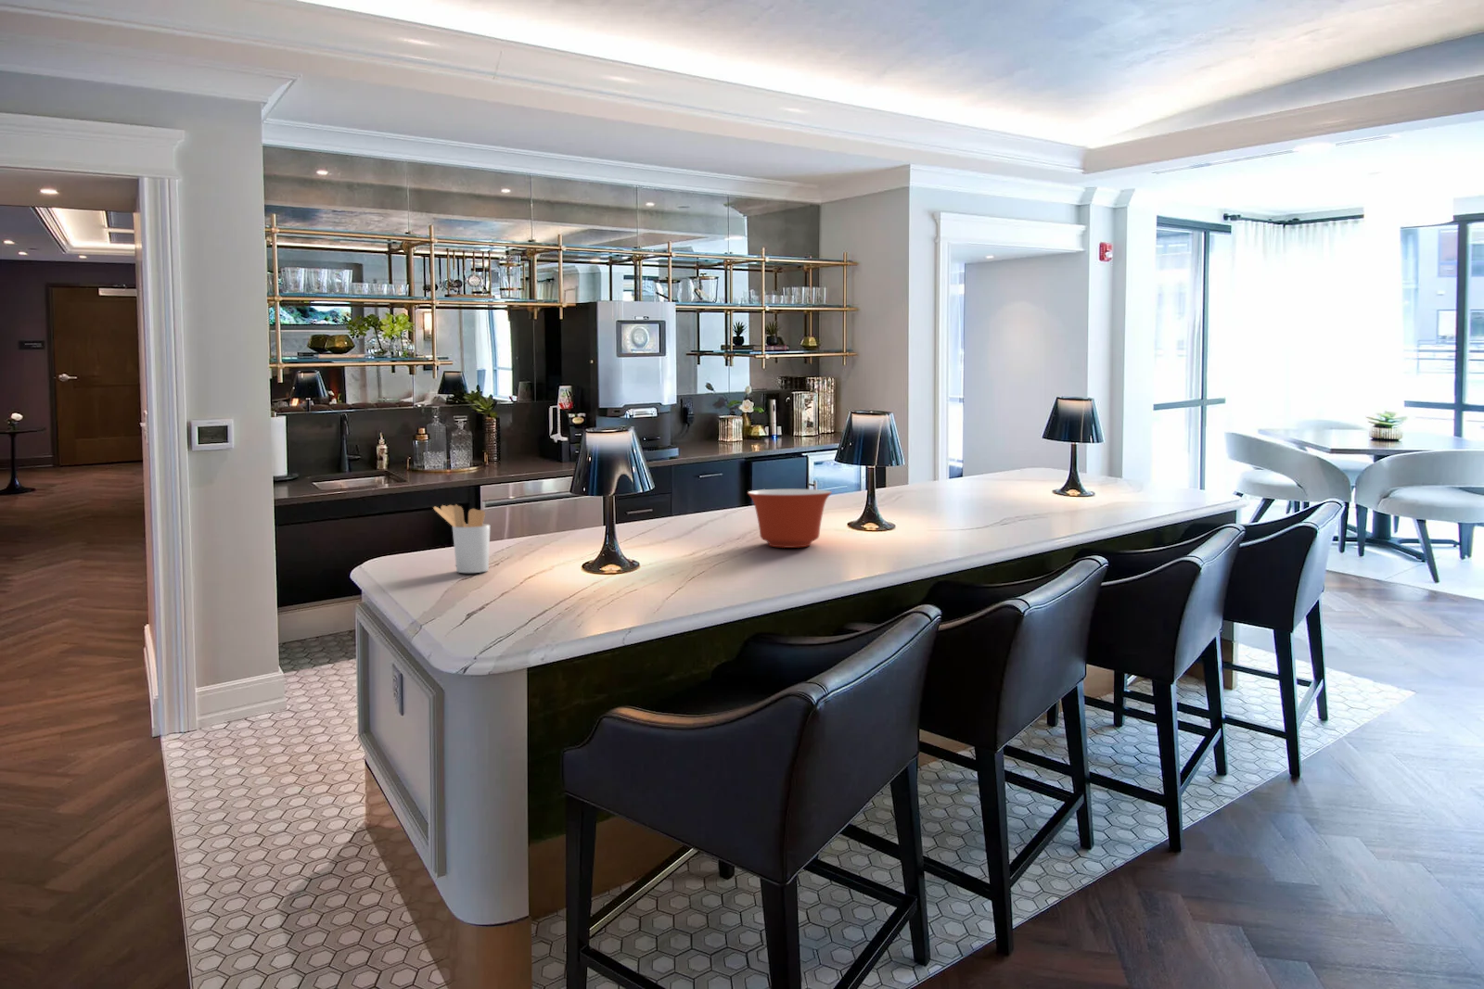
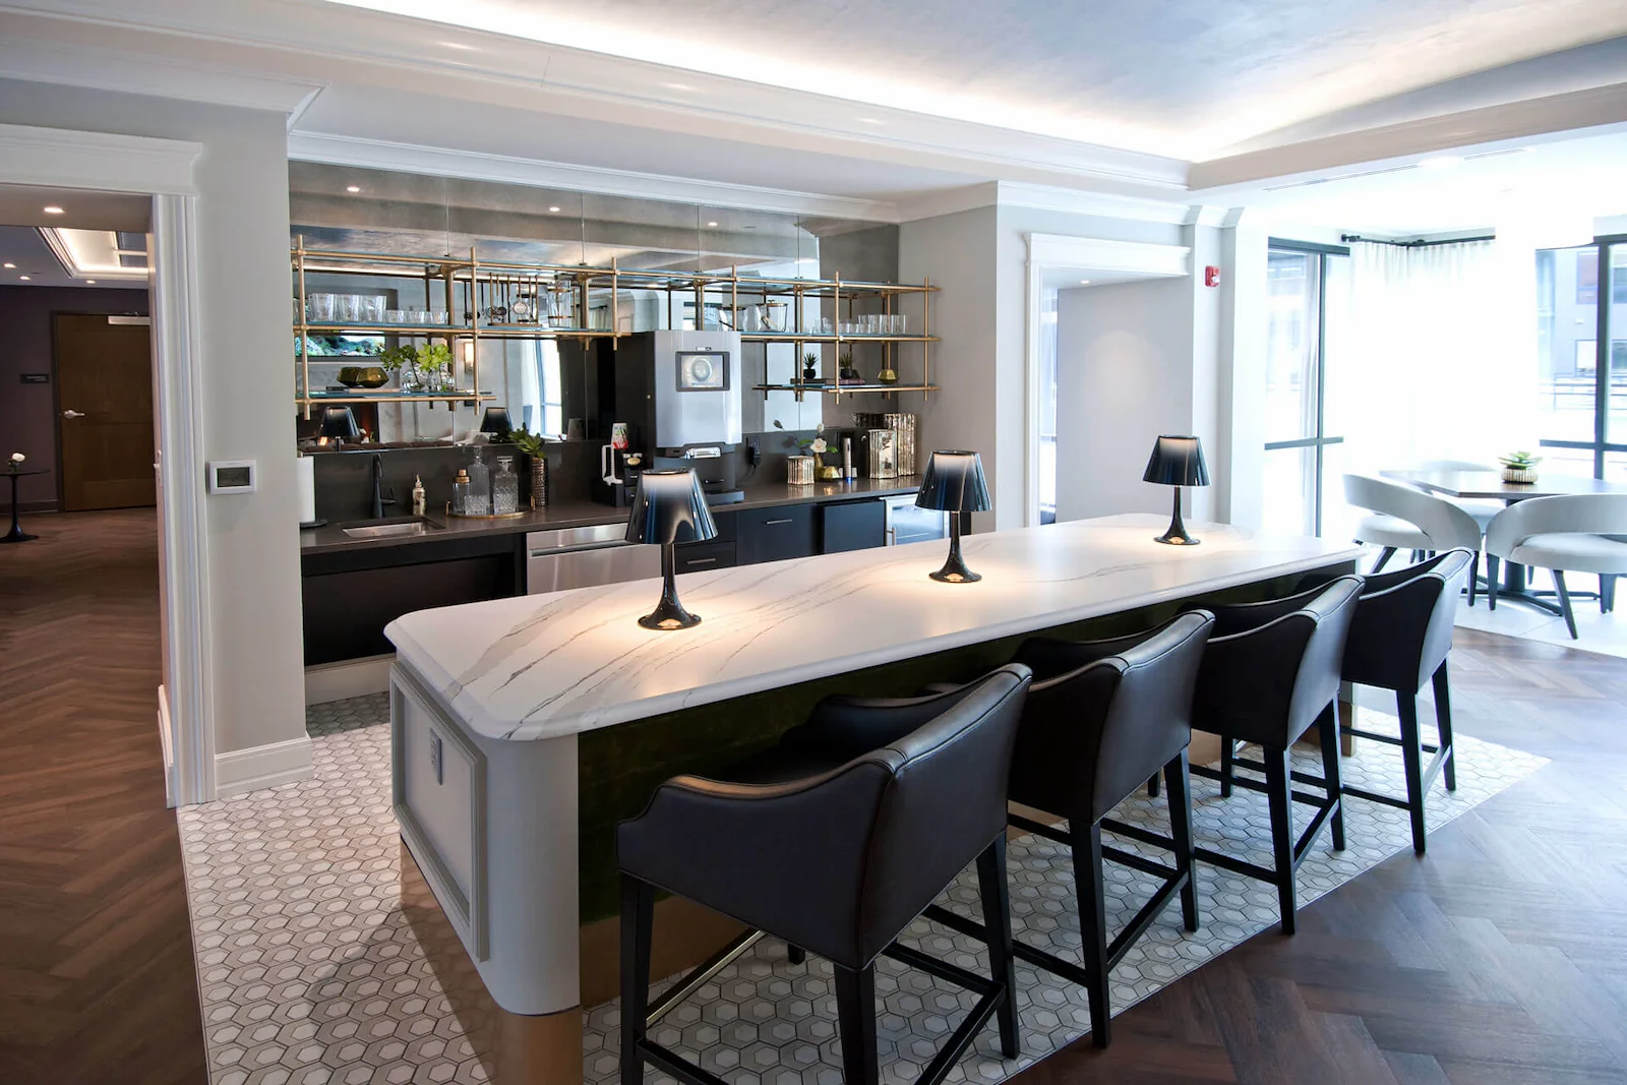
- mixing bowl [746,489,833,549]
- utensil holder [432,503,490,574]
